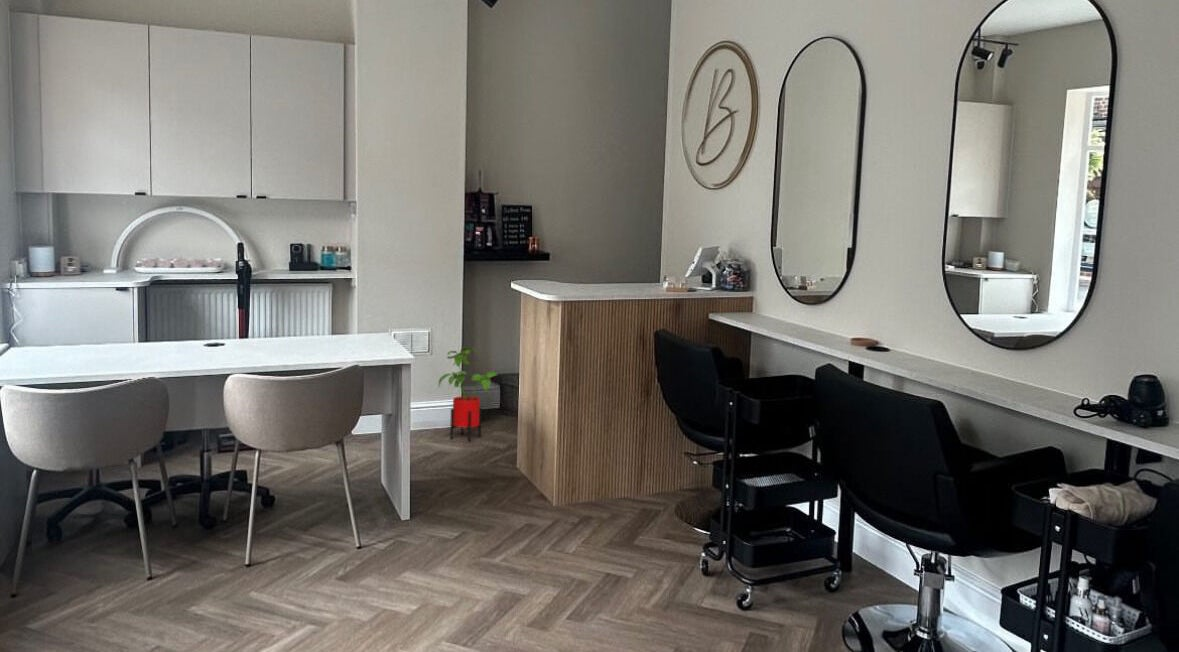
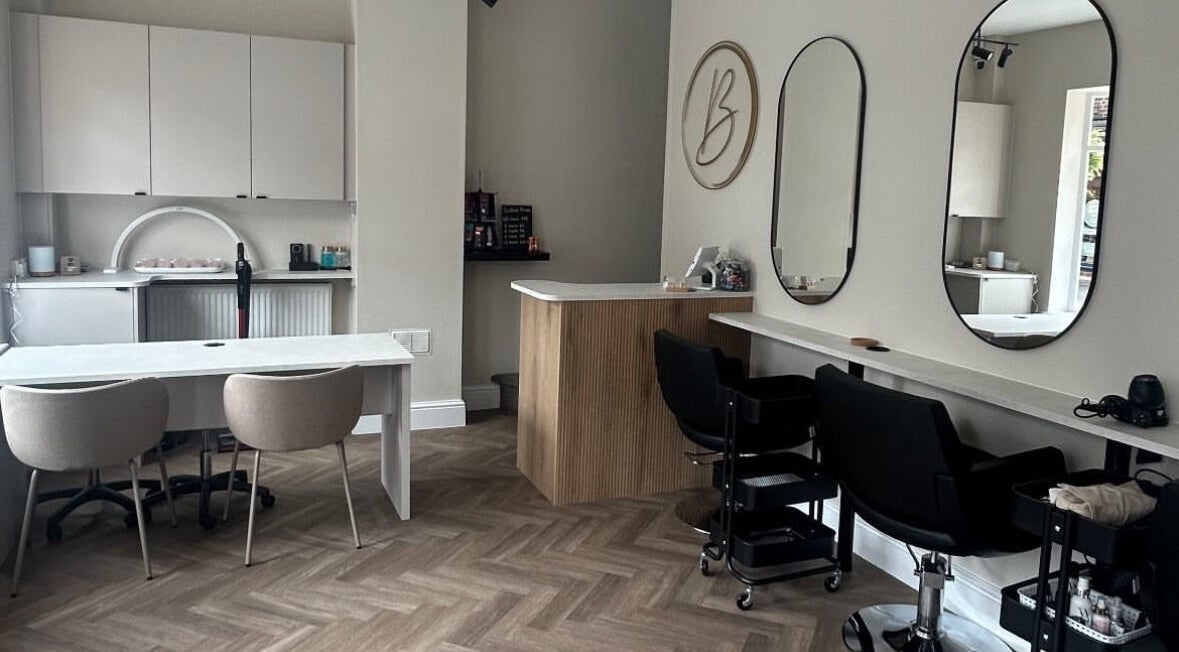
- house plant [438,346,500,442]
